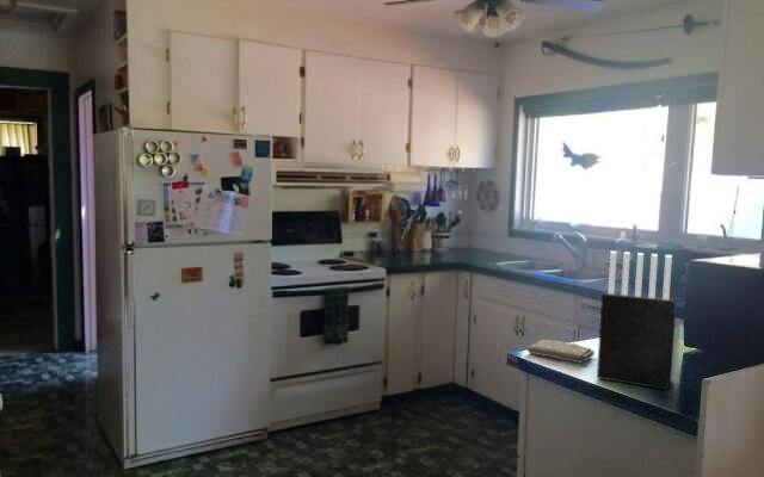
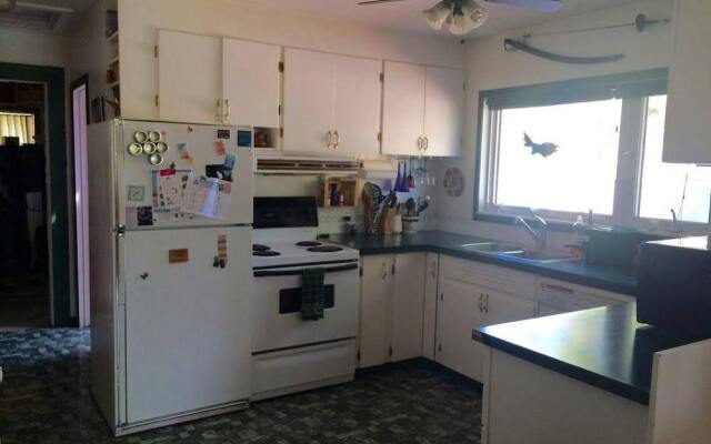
- washcloth [526,339,596,365]
- knife block [596,249,677,391]
